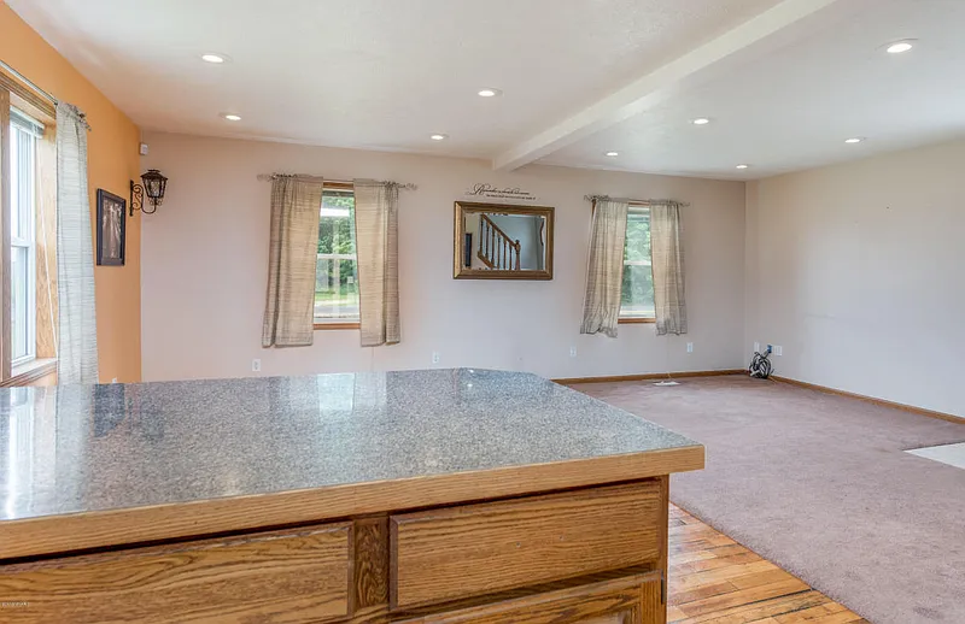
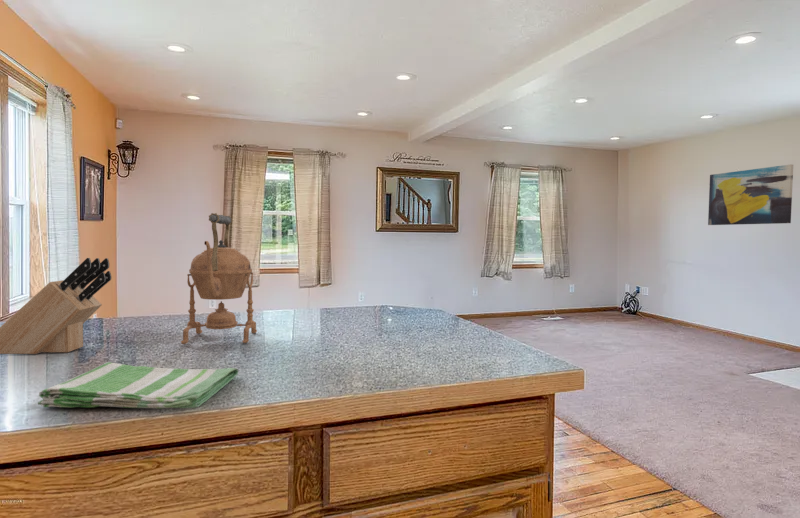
+ dish towel [37,361,239,409]
+ knife block [0,257,112,355]
+ wall art [707,163,794,226]
+ kettle [180,212,258,345]
